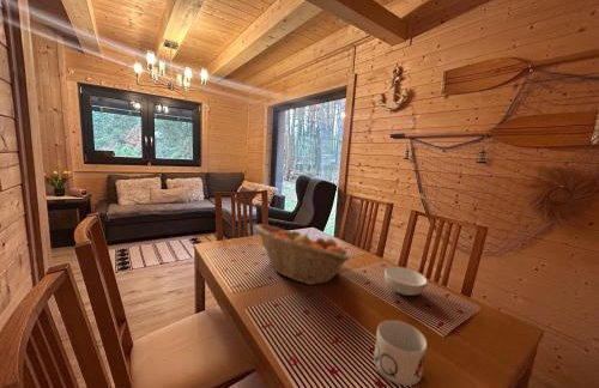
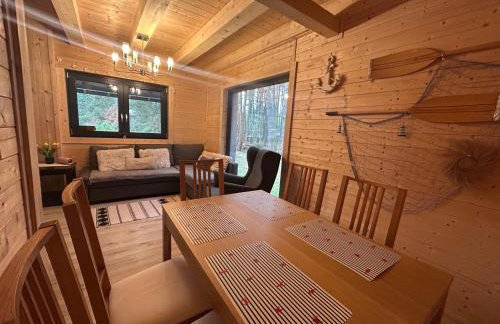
- mug [373,319,428,387]
- cereal bowl [383,266,428,297]
- fruit basket [254,223,352,286]
